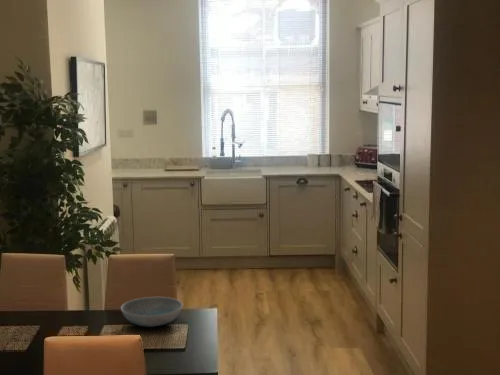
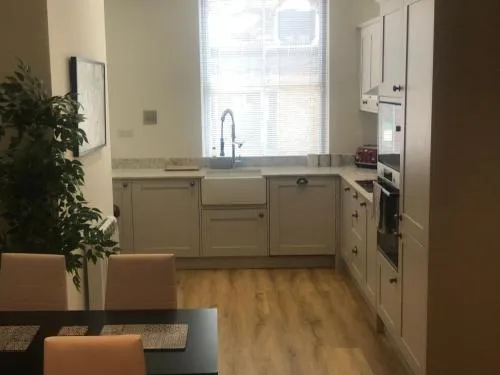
- dish [120,296,184,328]
